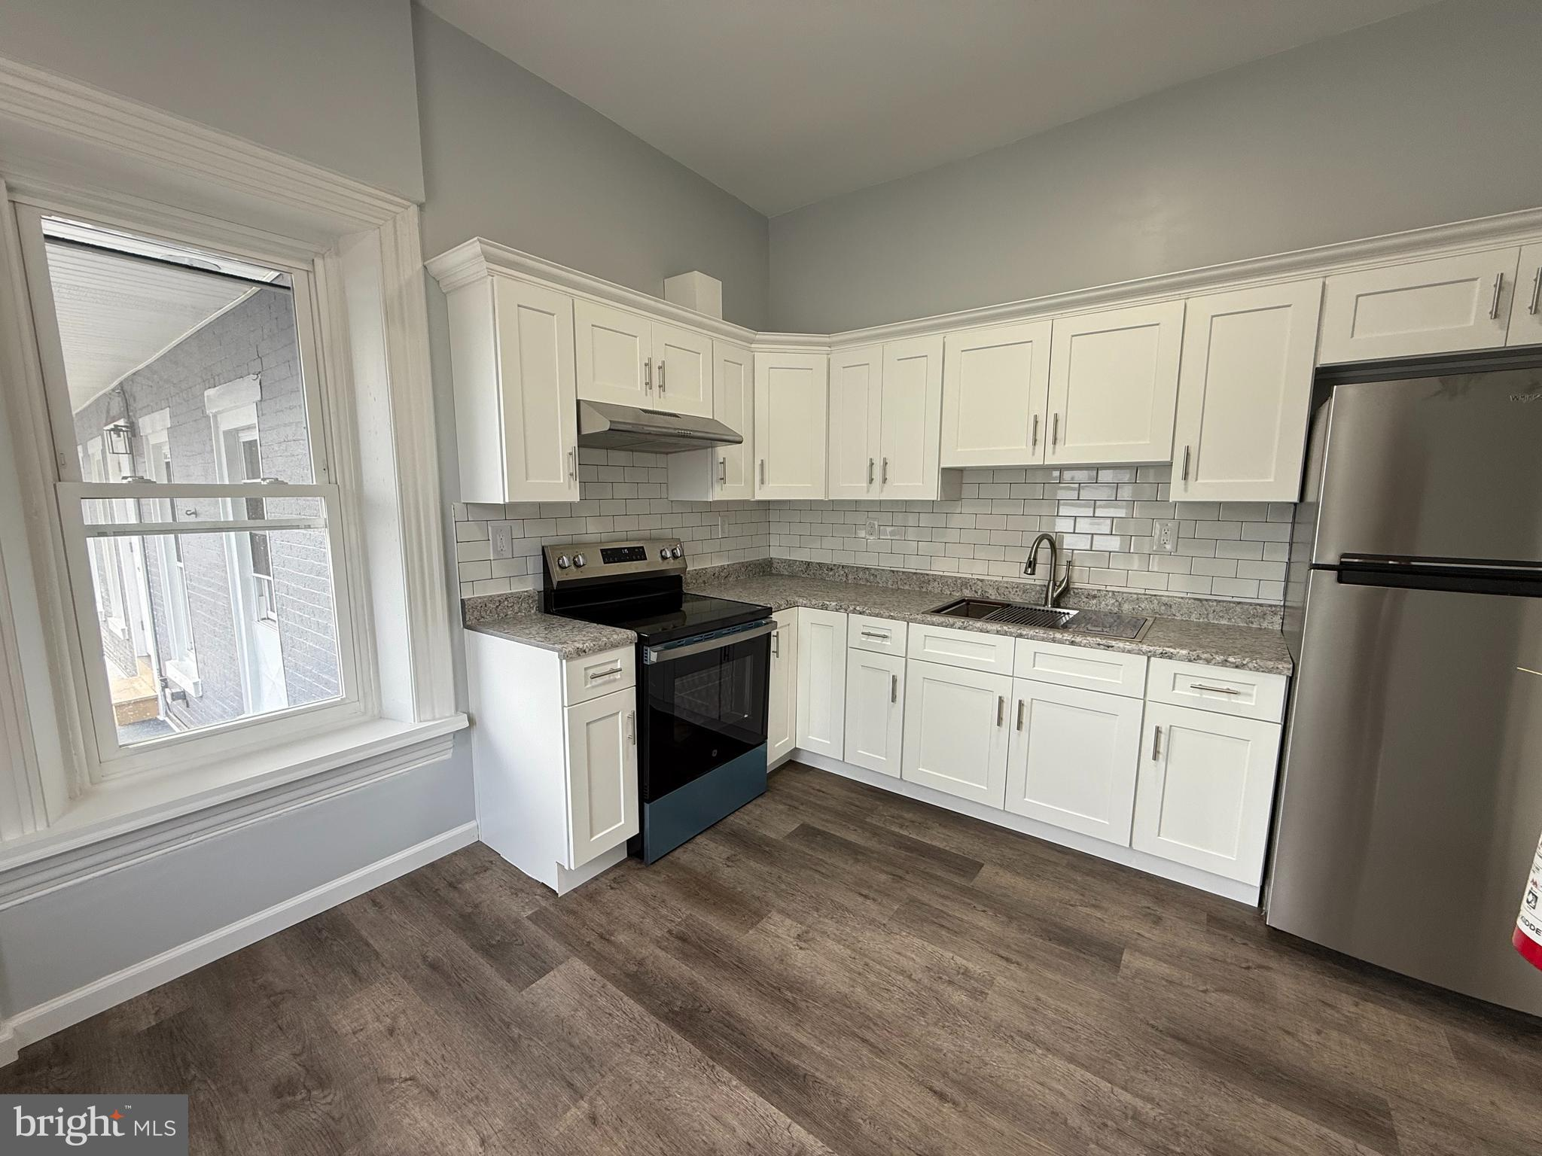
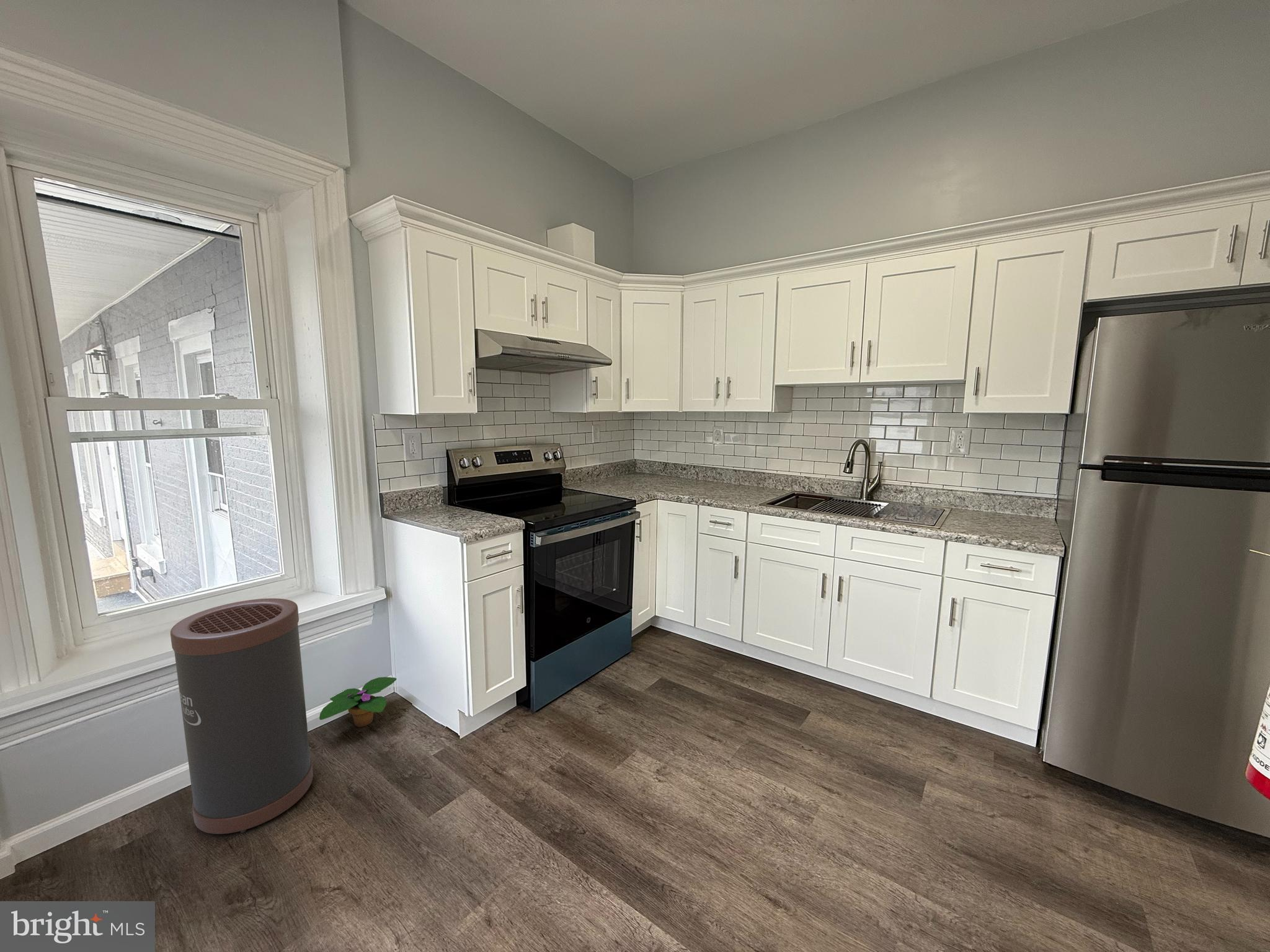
+ trash can [170,597,314,835]
+ potted plant [319,676,397,728]
